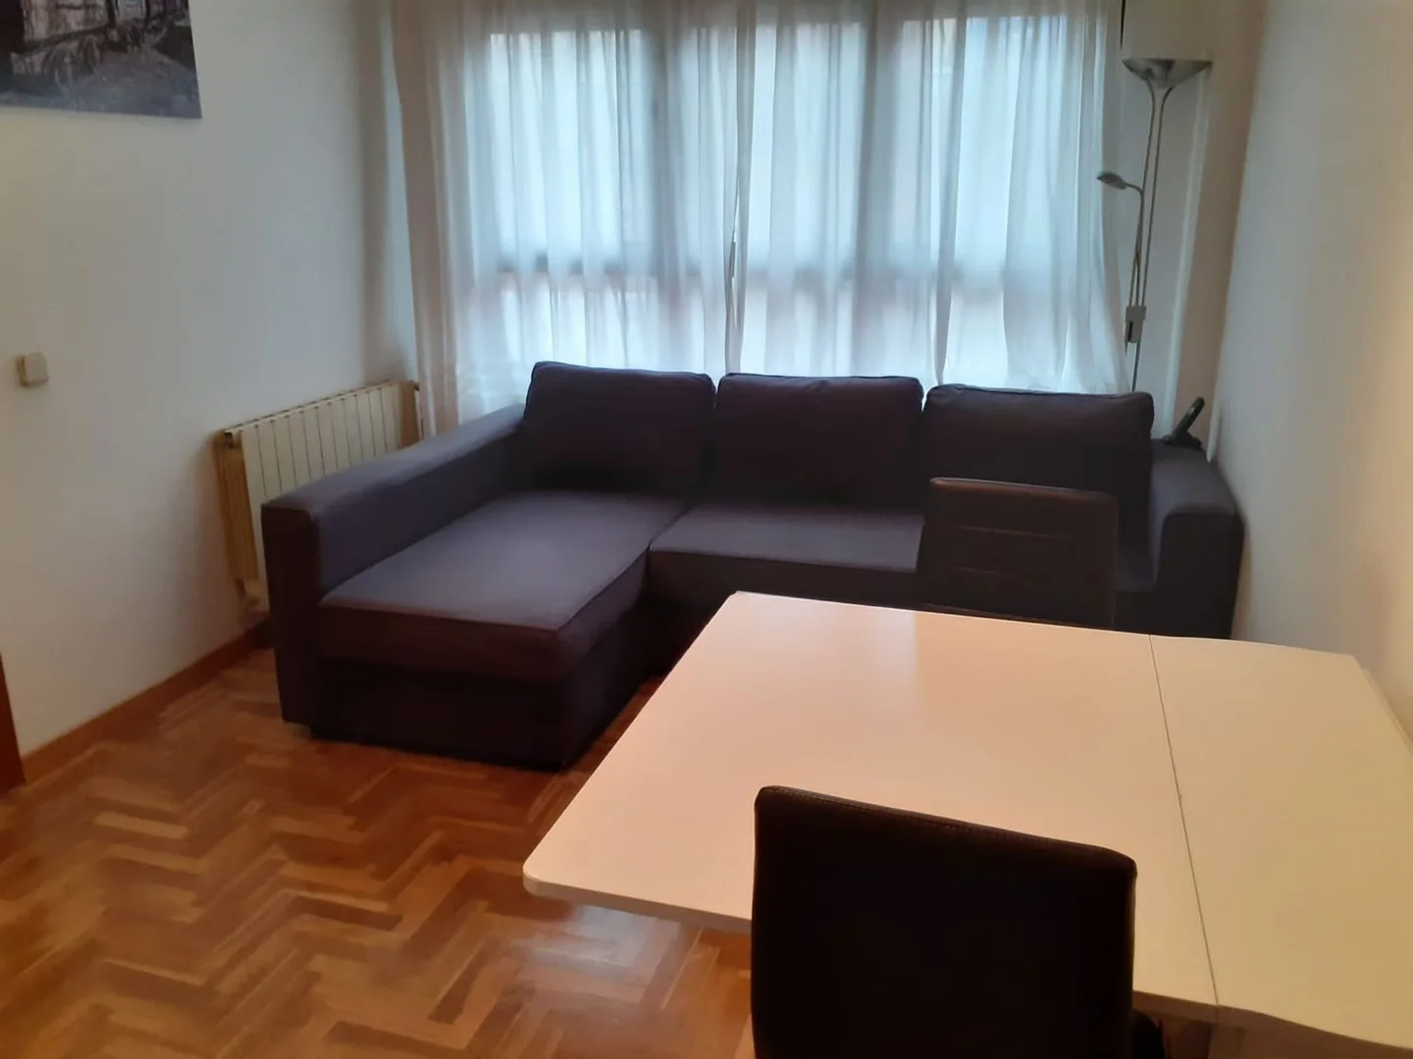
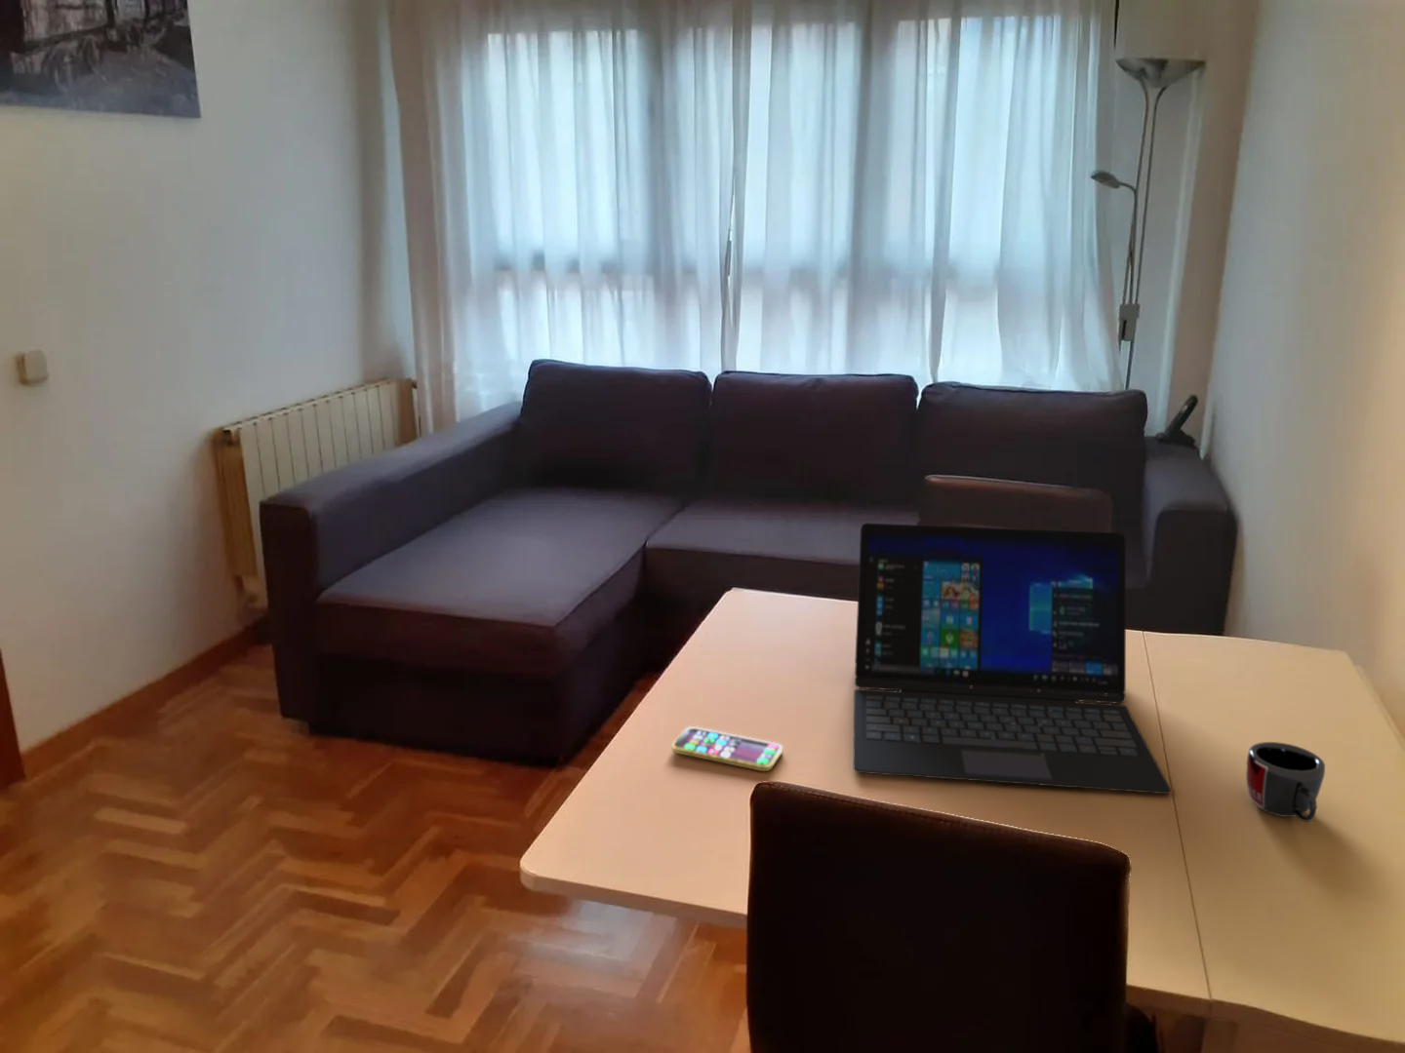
+ laptop [853,522,1172,794]
+ mug [1245,741,1326,823]
+ smartphone [672,726,783,772]
